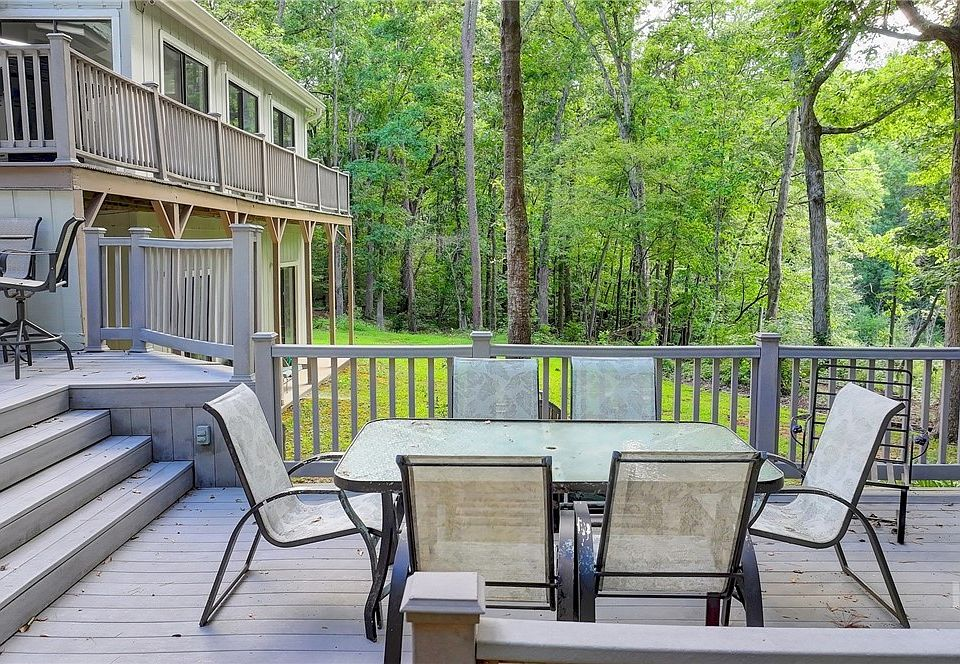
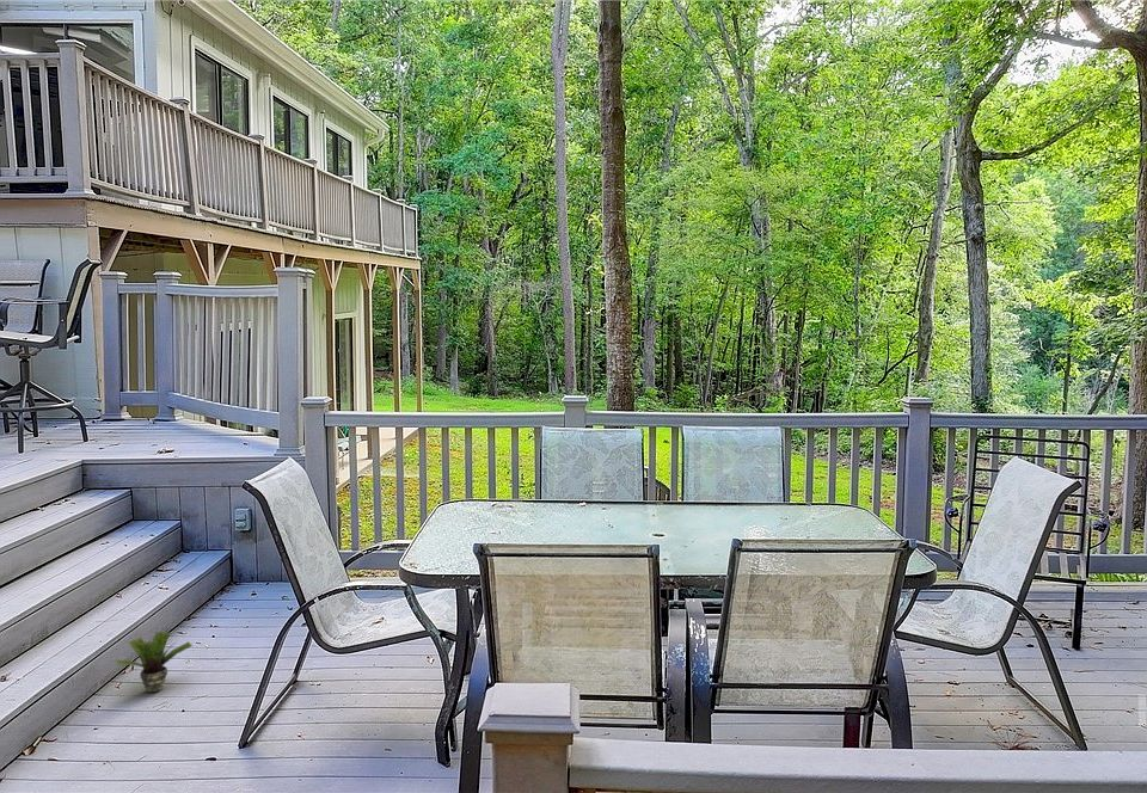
+ potted plant [114,631,194,694]
